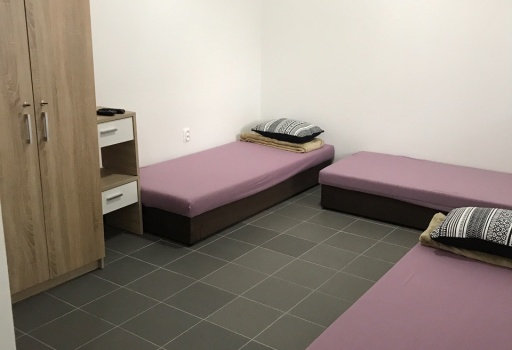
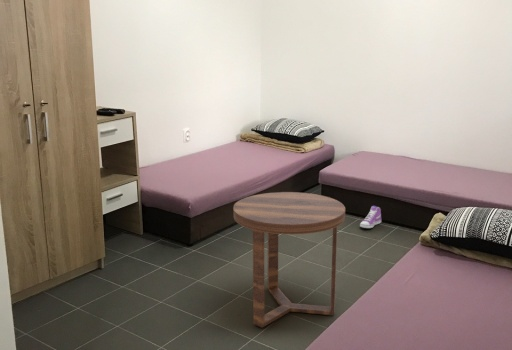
+ sneaker [359,205,382,229]
+ side table [232,191,346,329]
